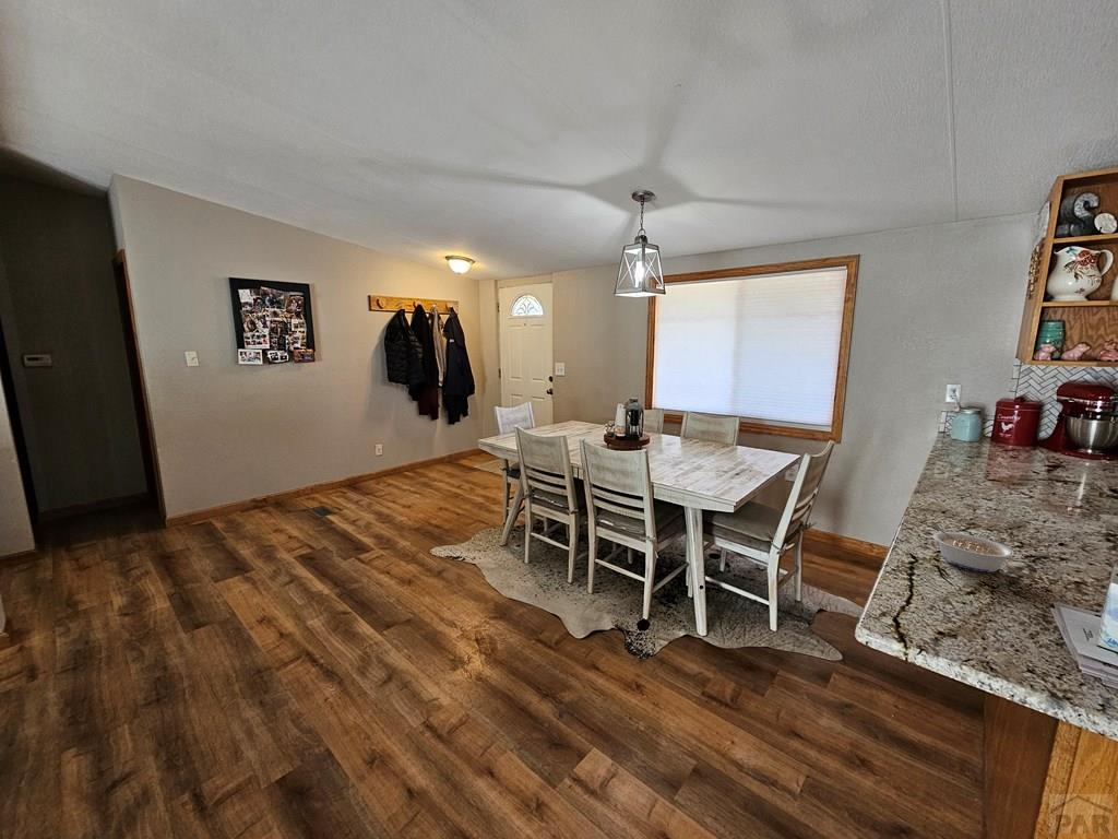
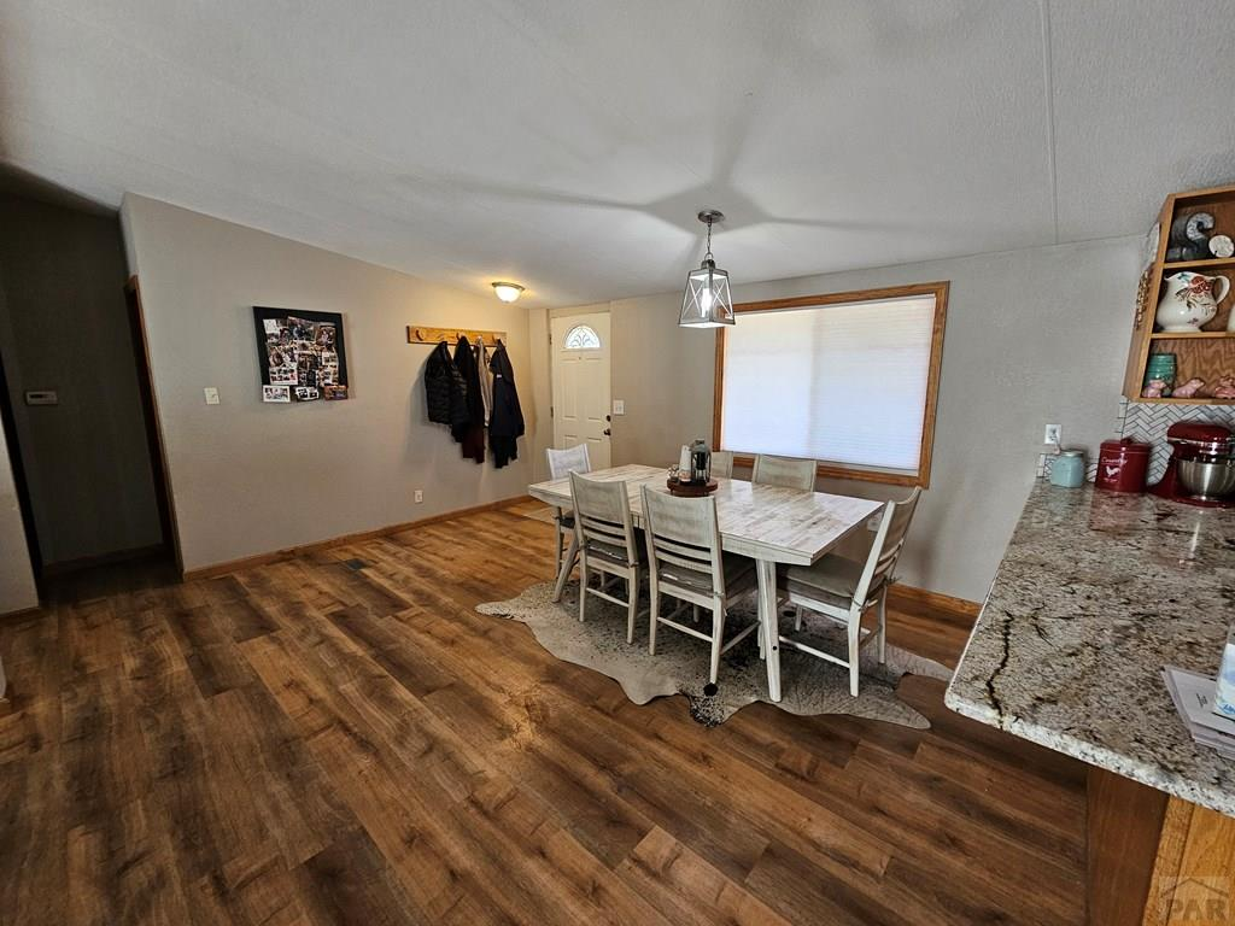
- legume [930,522,1015,574]
